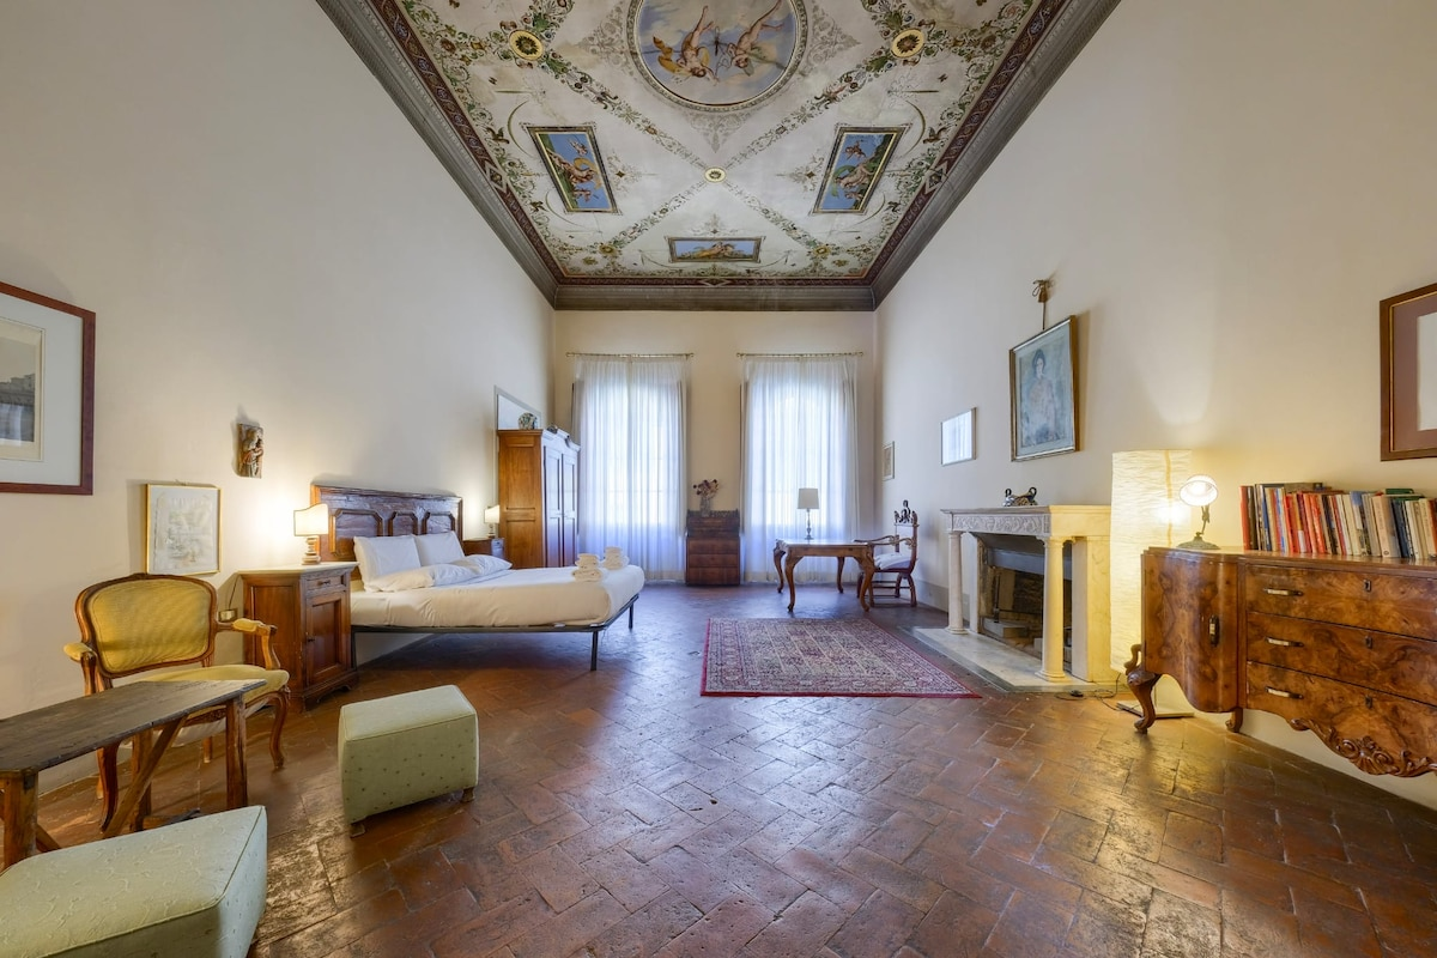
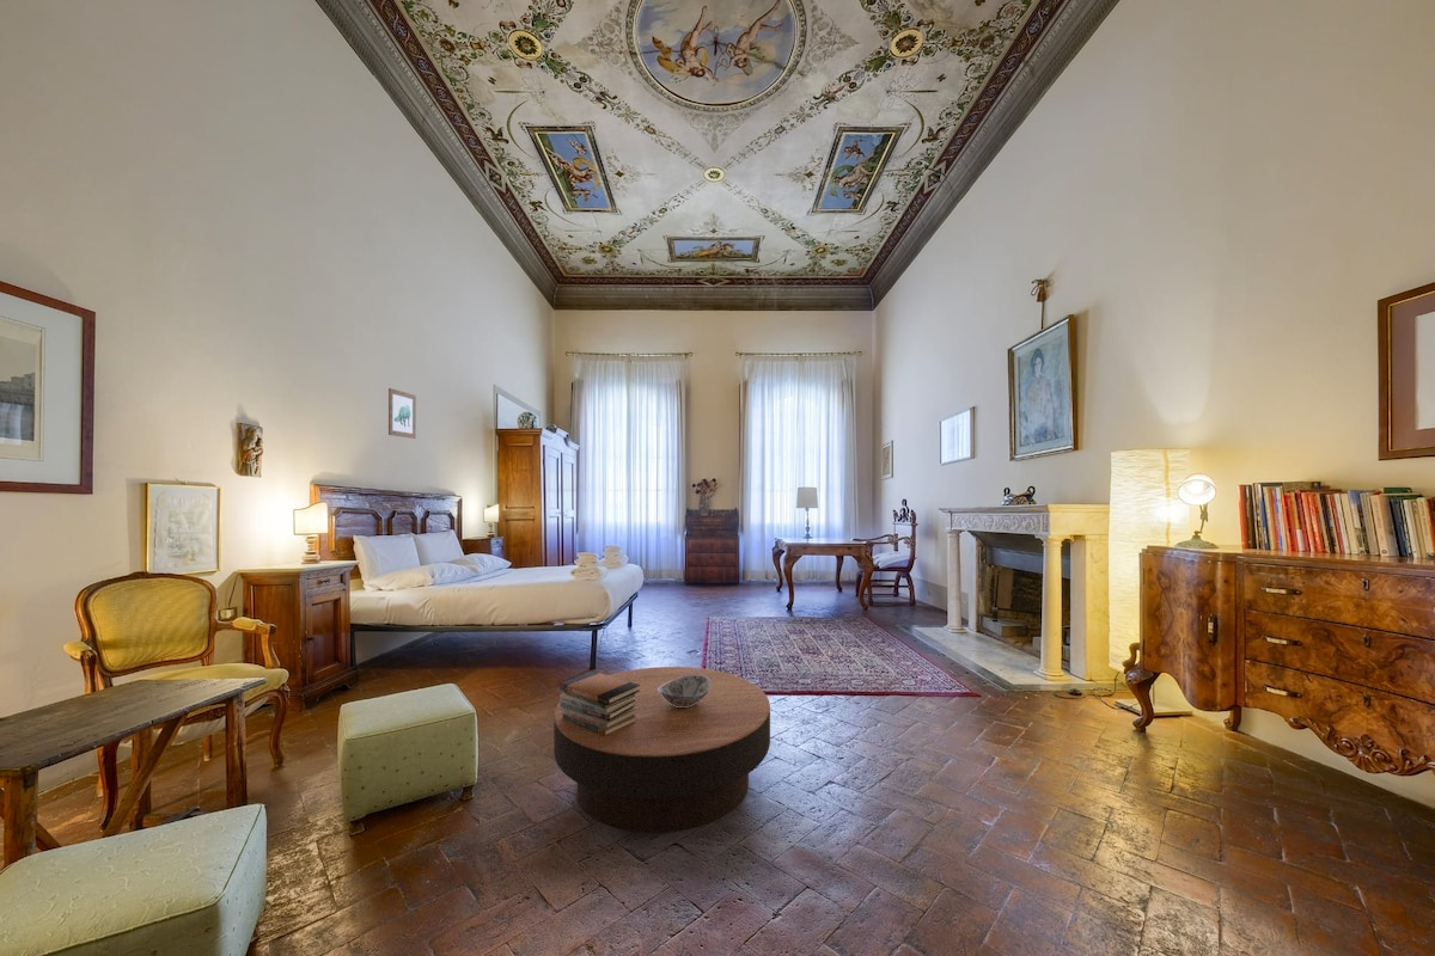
+ coffee table [552,666,771,834]
+ book stack [558,670,640,737]
+ wall art [387,387,417,440]
+ decorative bowl [658,675,710,707]
